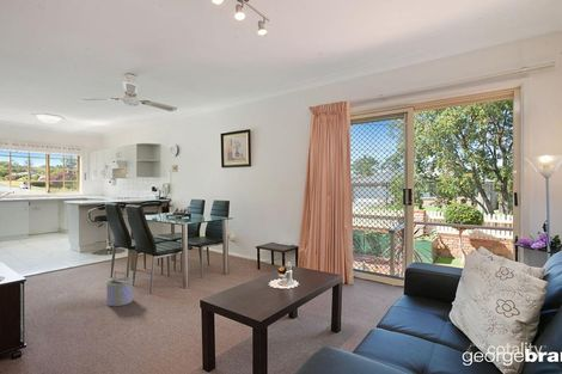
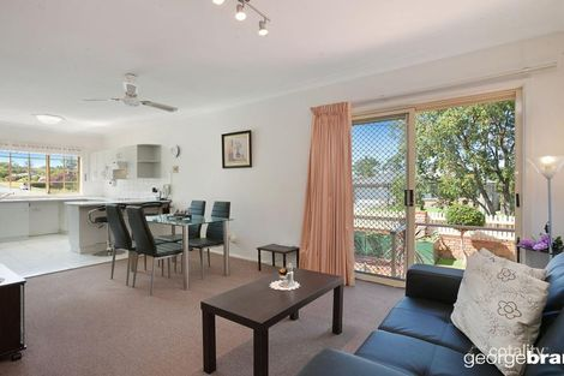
- bucket [105,270,134,307]
